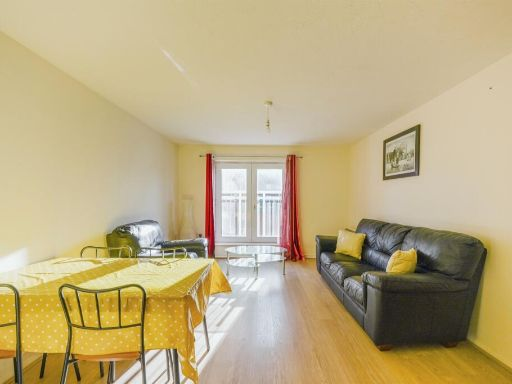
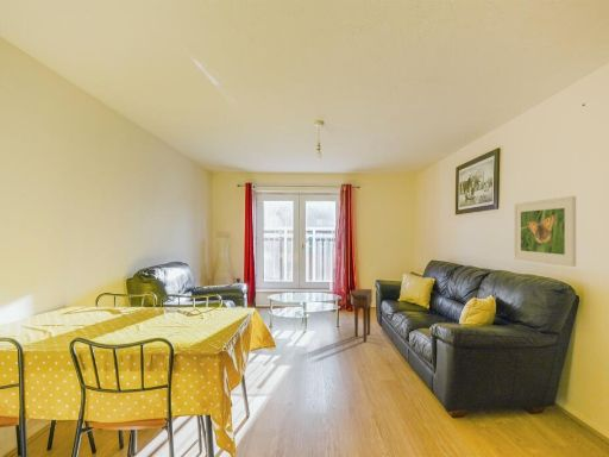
+ side table [346,288,373,343]
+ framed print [514,195,577,268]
